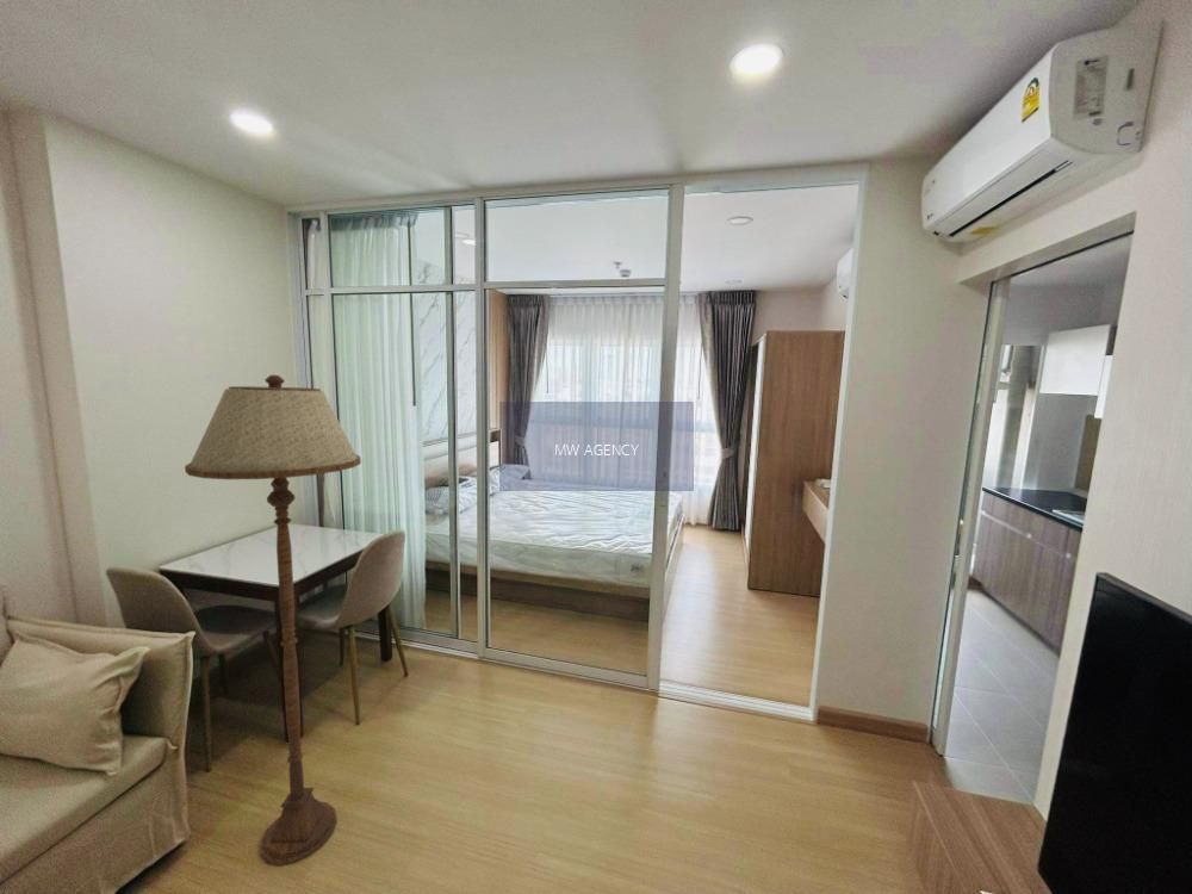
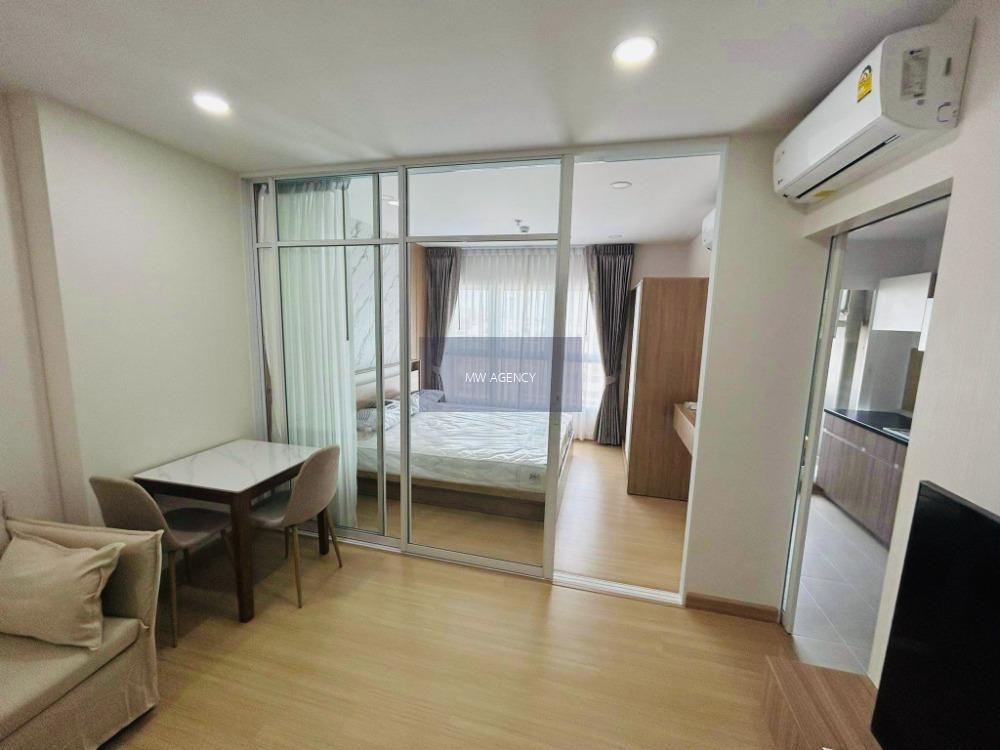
- floor lamp [184,374,362,868]
